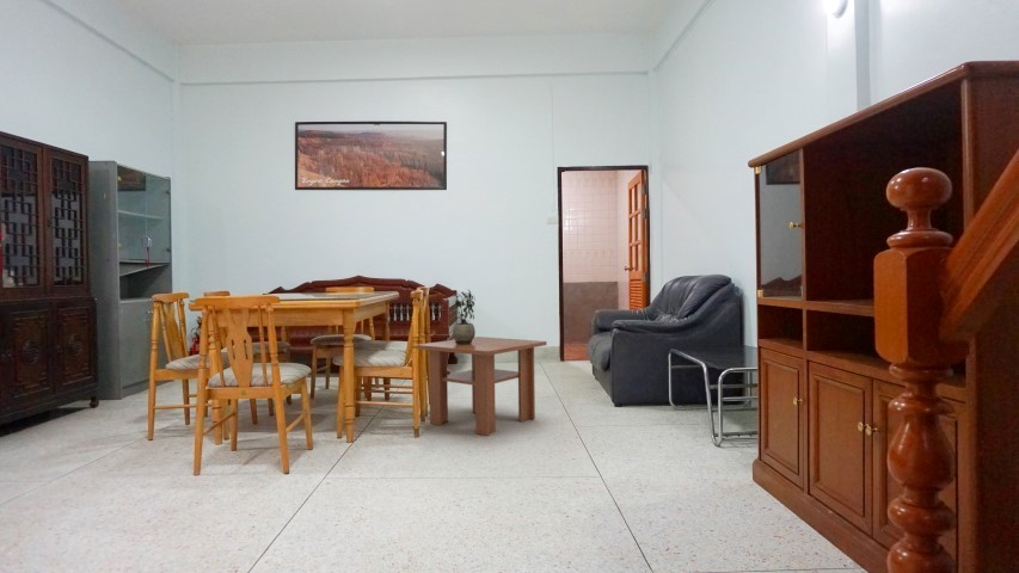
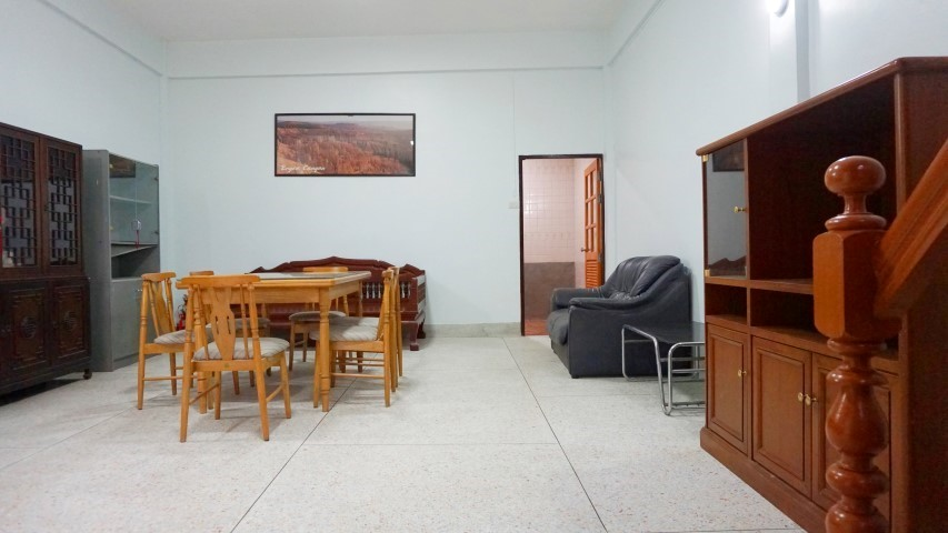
- potted plant [452,289,477,344]
- coffee table [418,335,548,437]
